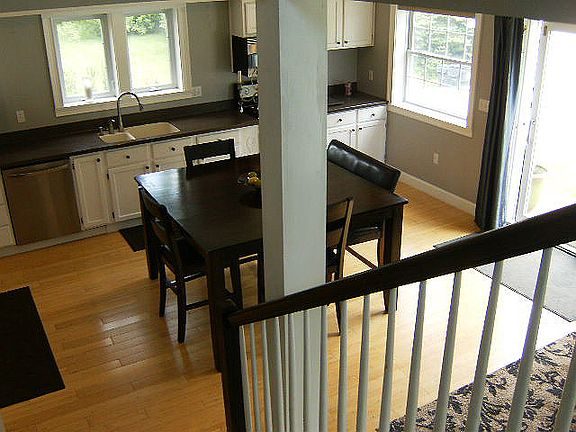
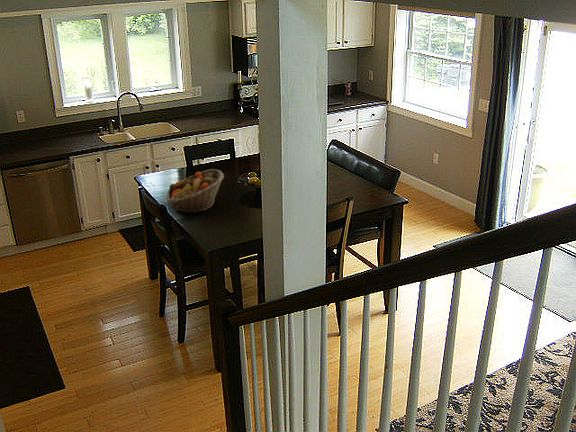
+ fruit basket [166,168,225,214]
